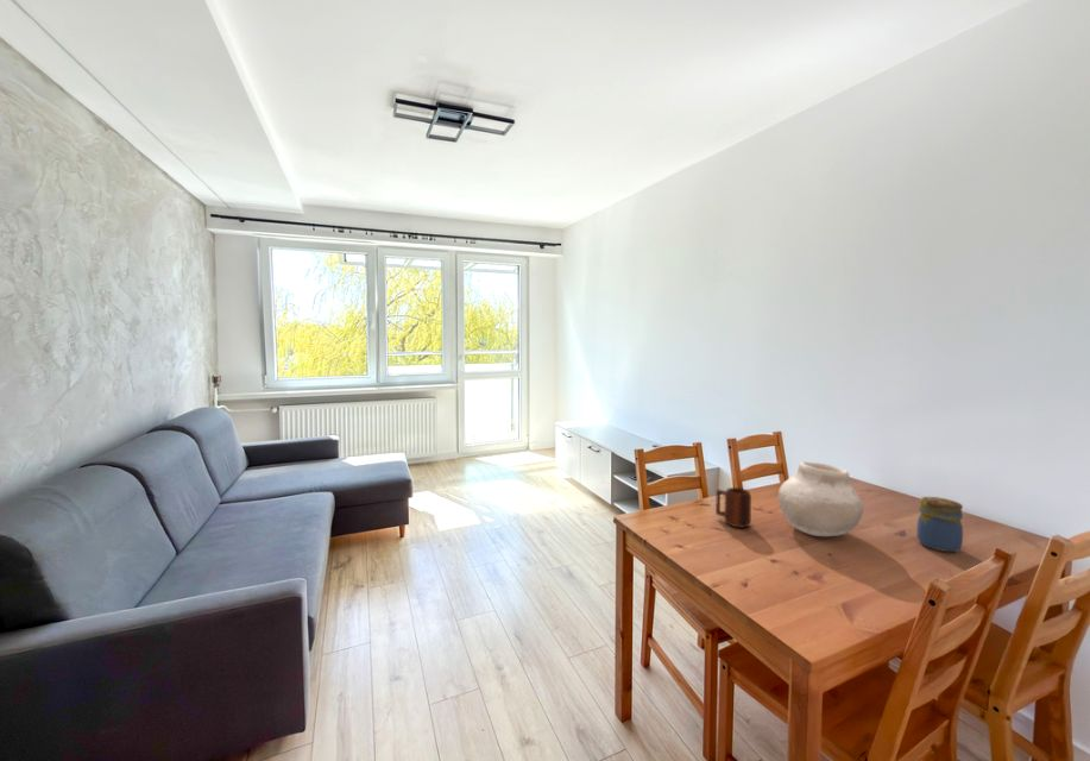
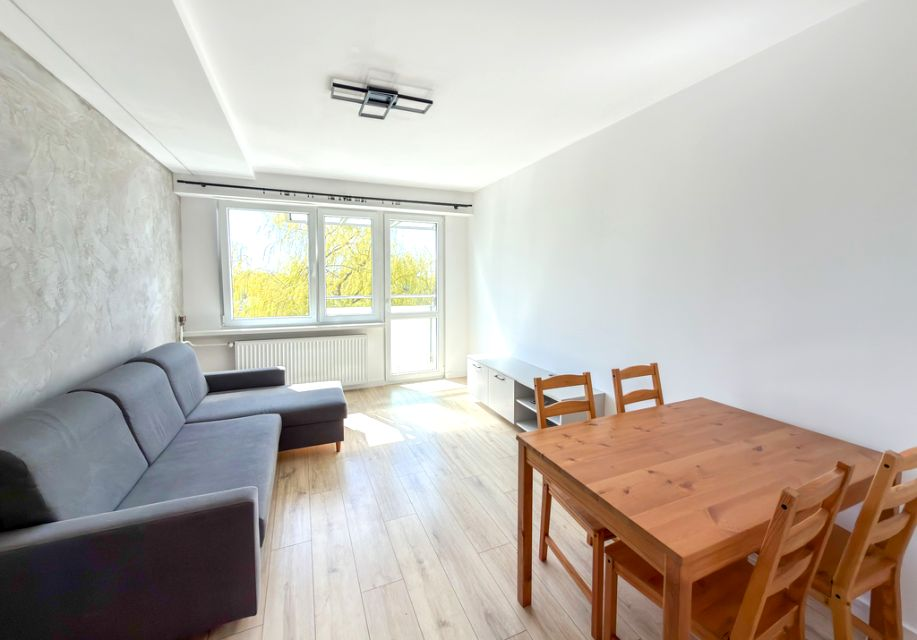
- vase [776,460,865,537]
- mug [714,486,752,529]
- jar [915,496,964,553]
